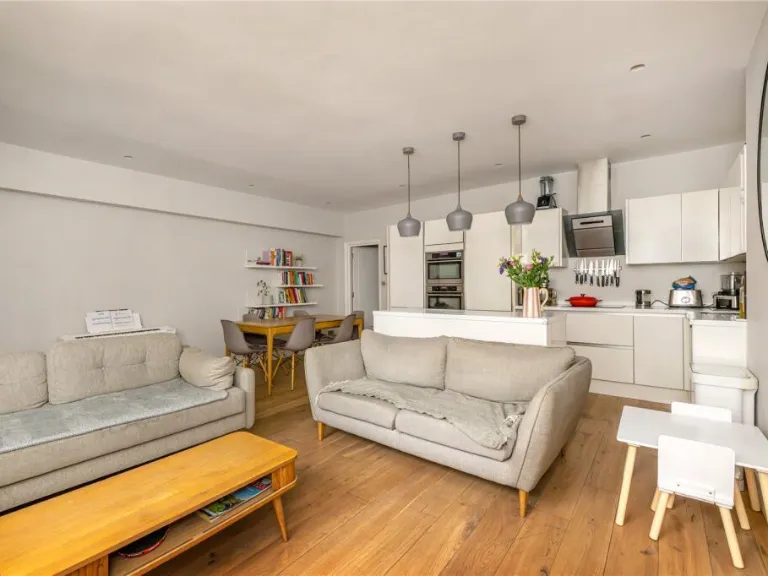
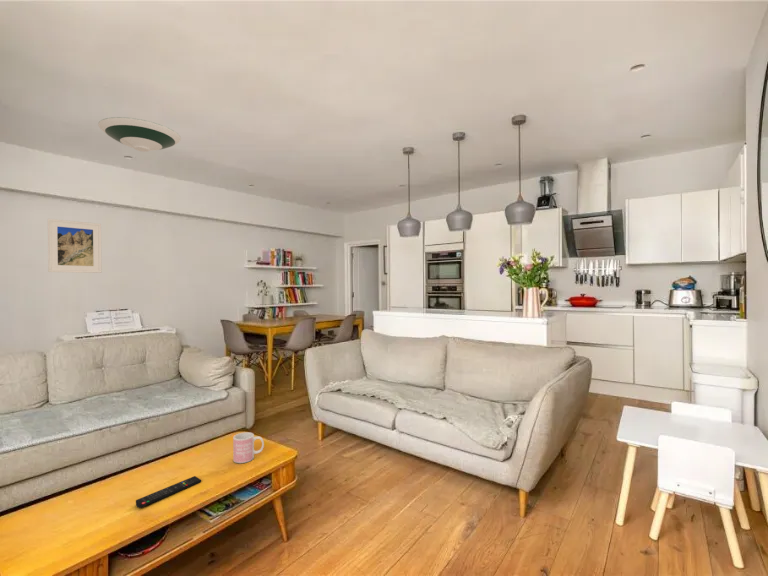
+ remote control [135,475,202,509]
+ mug [232,431,265,464]
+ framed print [47,218,103,274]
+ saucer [97,116,182,153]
